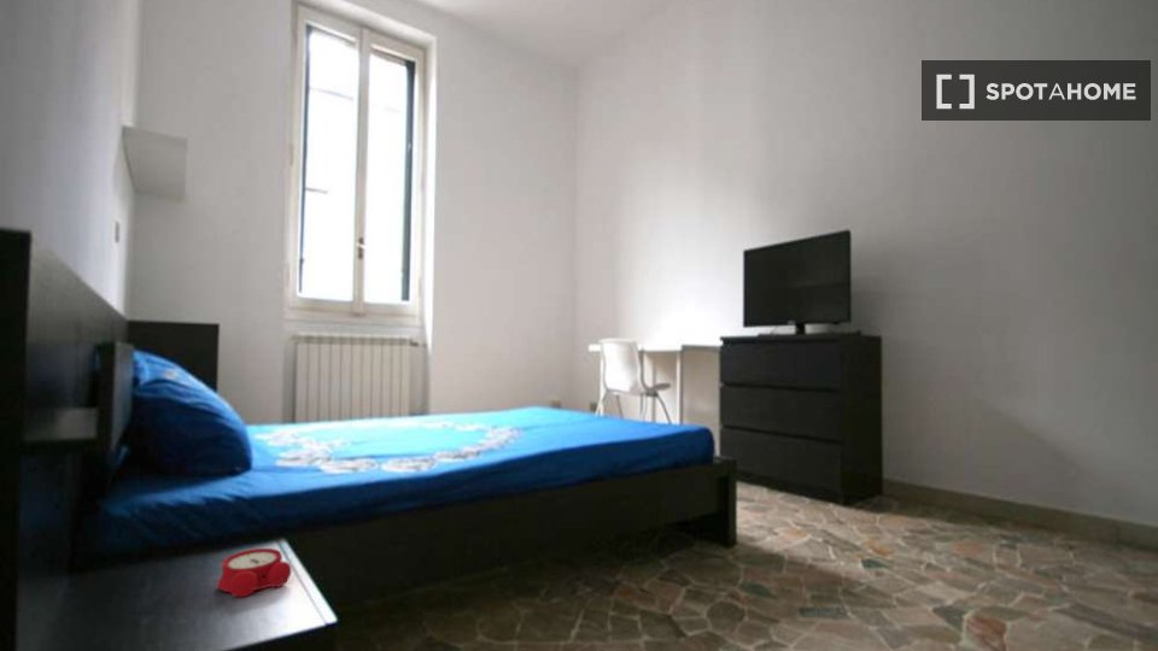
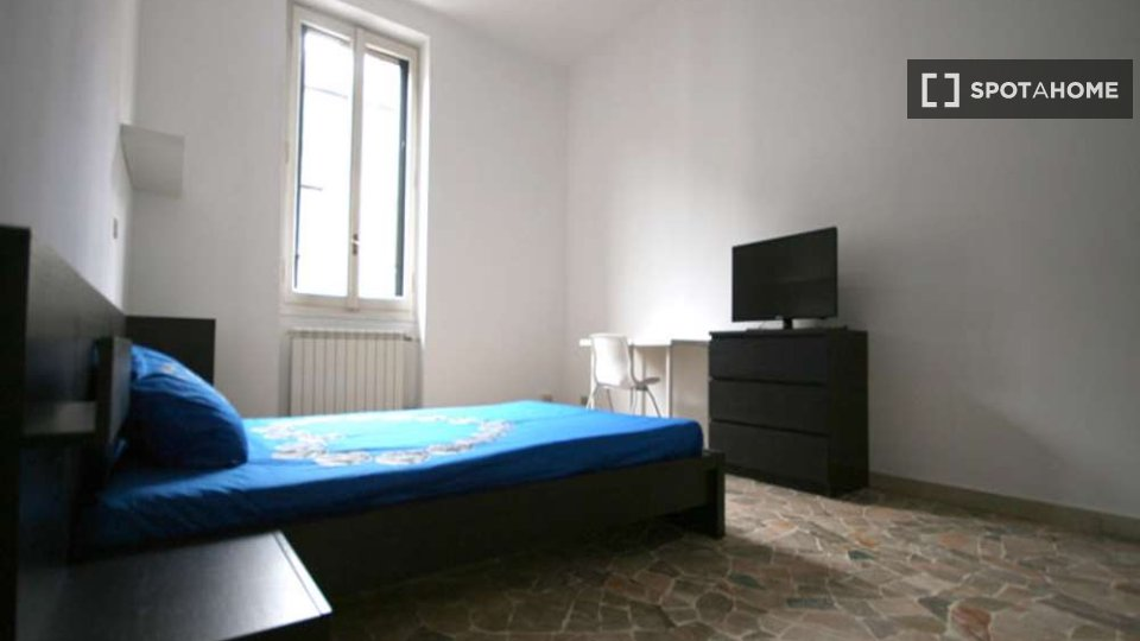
- alarm clock [217,547,293,599]
